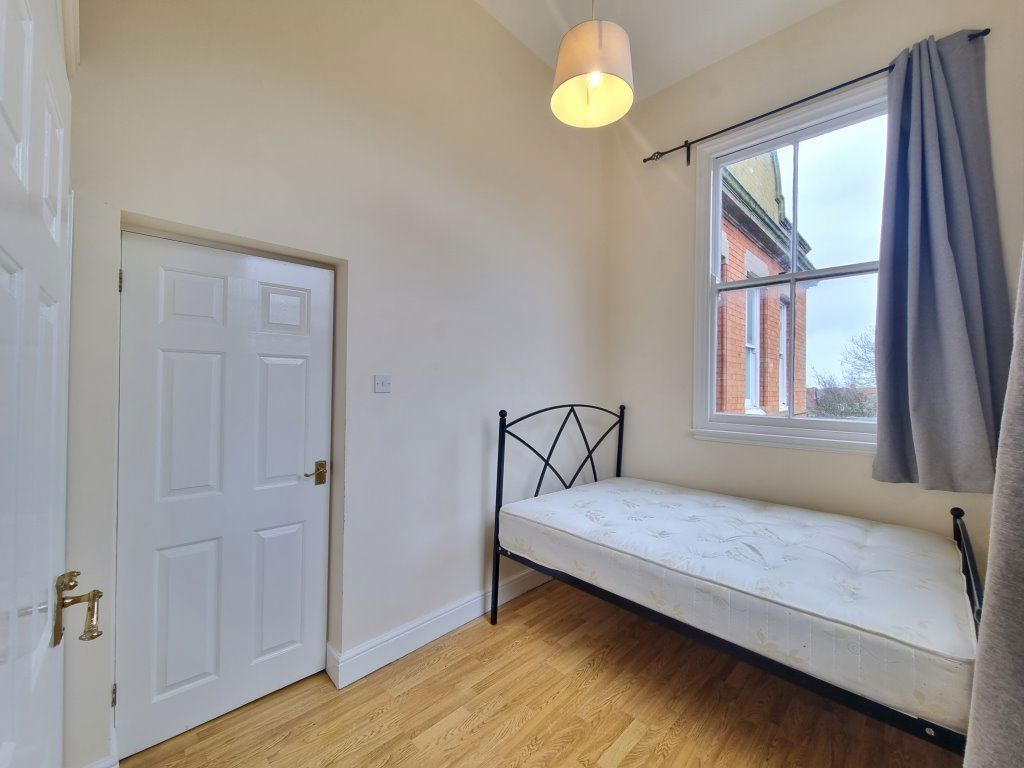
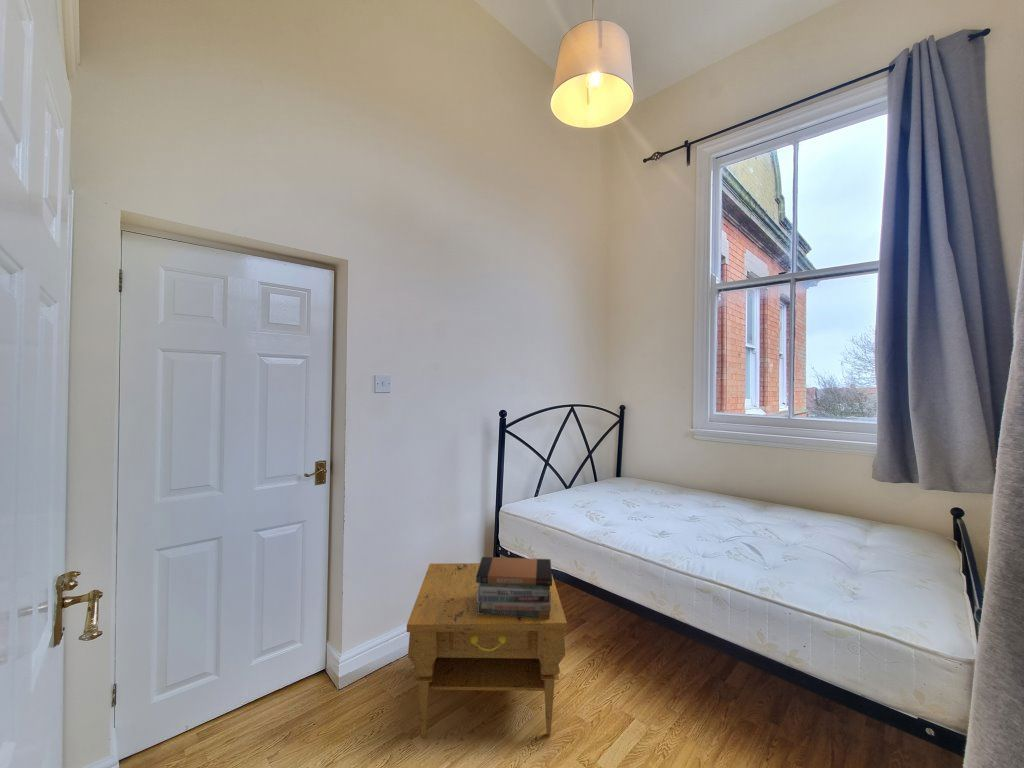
+ book stack [476,556,553,619]
+ nightstand [406,562,568,739]
